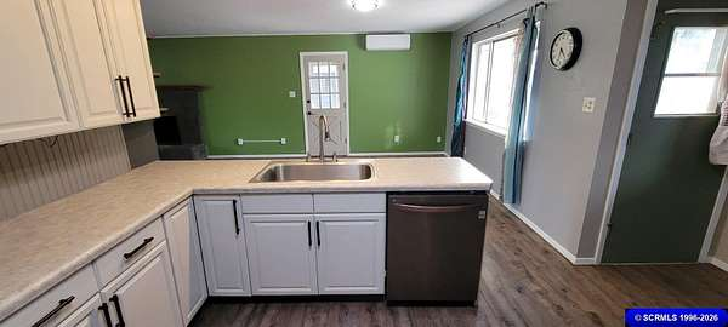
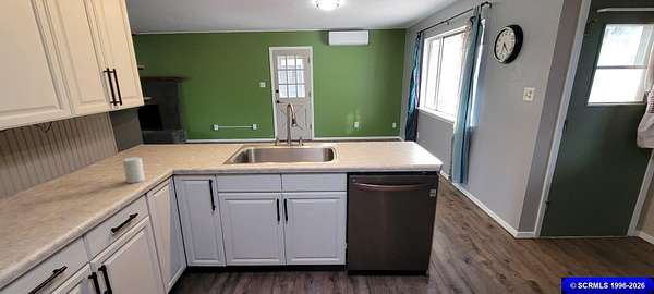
+ cup [122,156,146,184]
